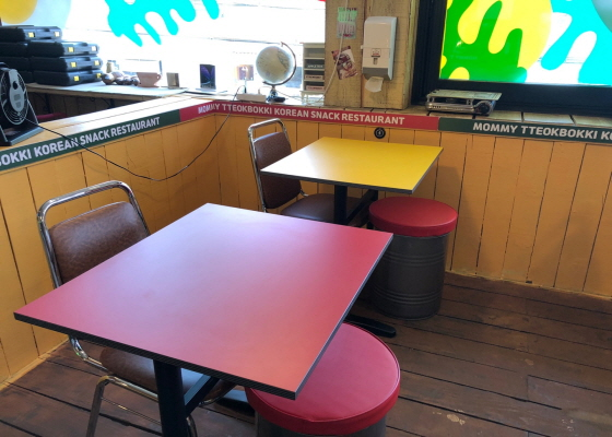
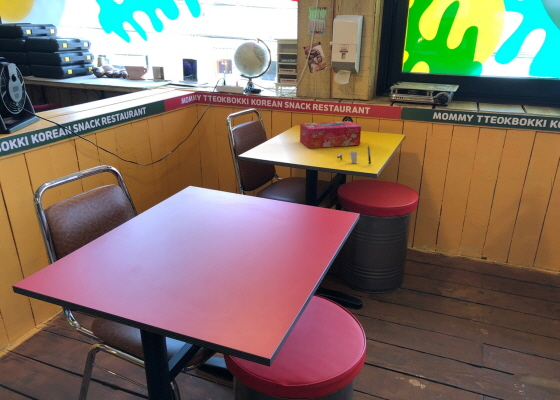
+ cup [336,145,372,165]
+ tissue box [299,120,362,149]
